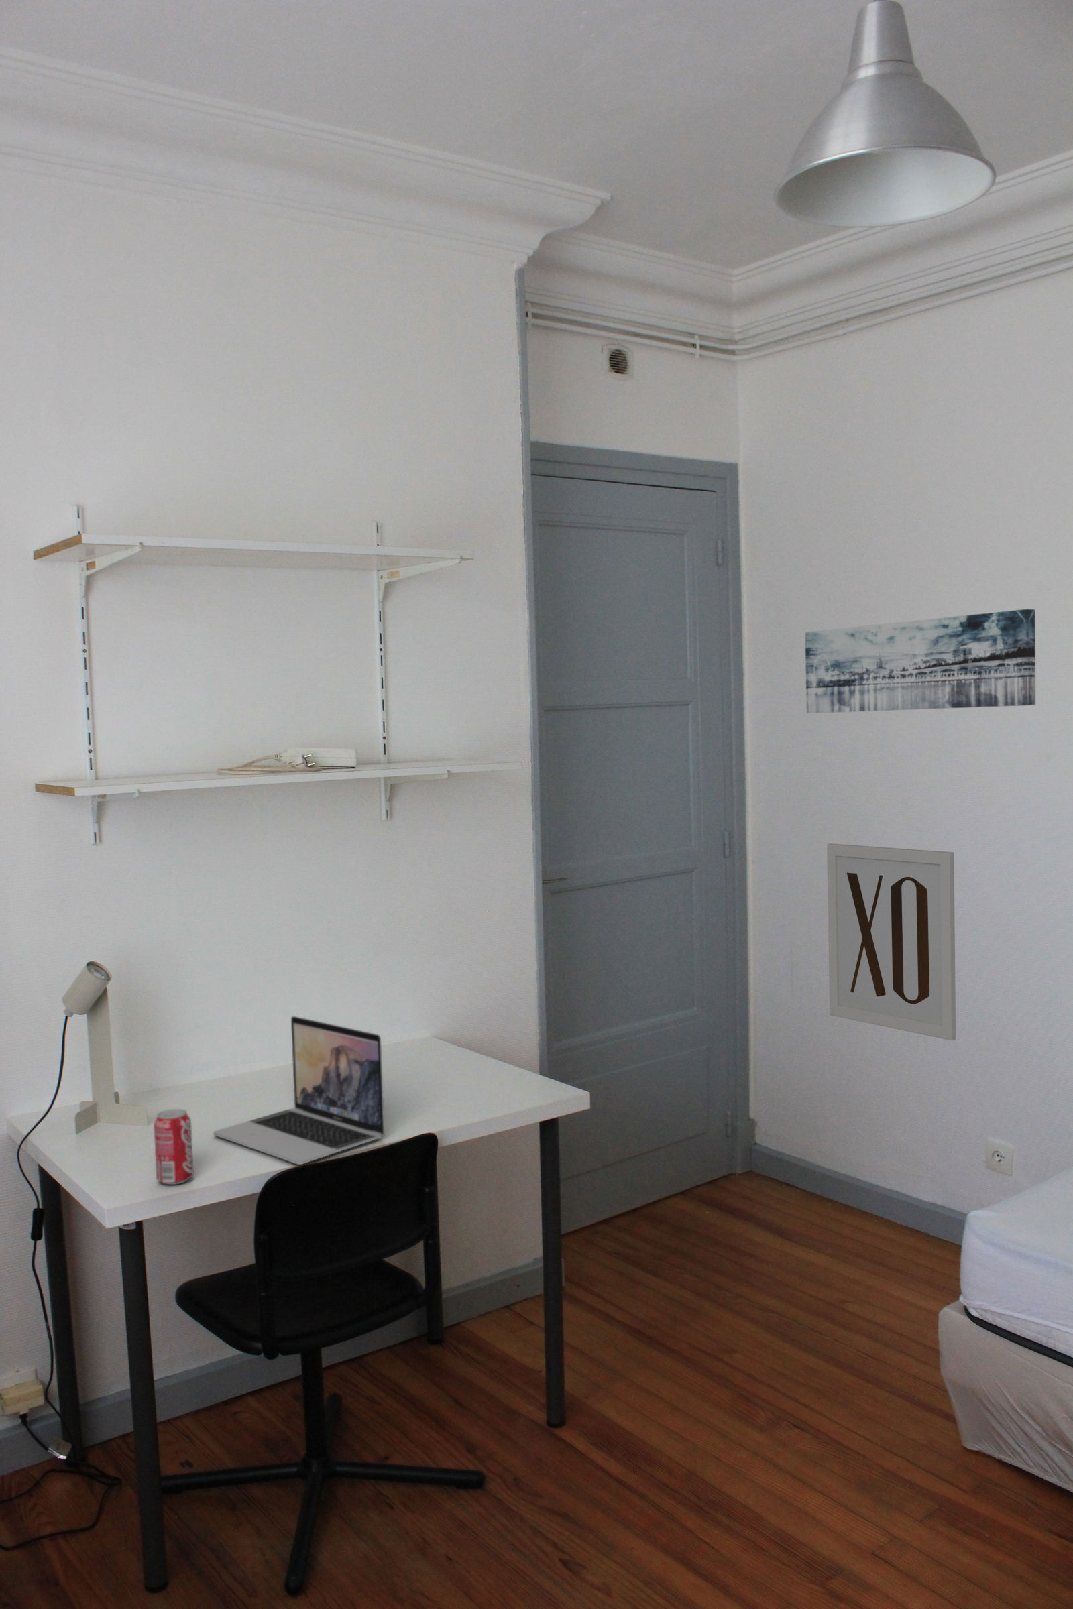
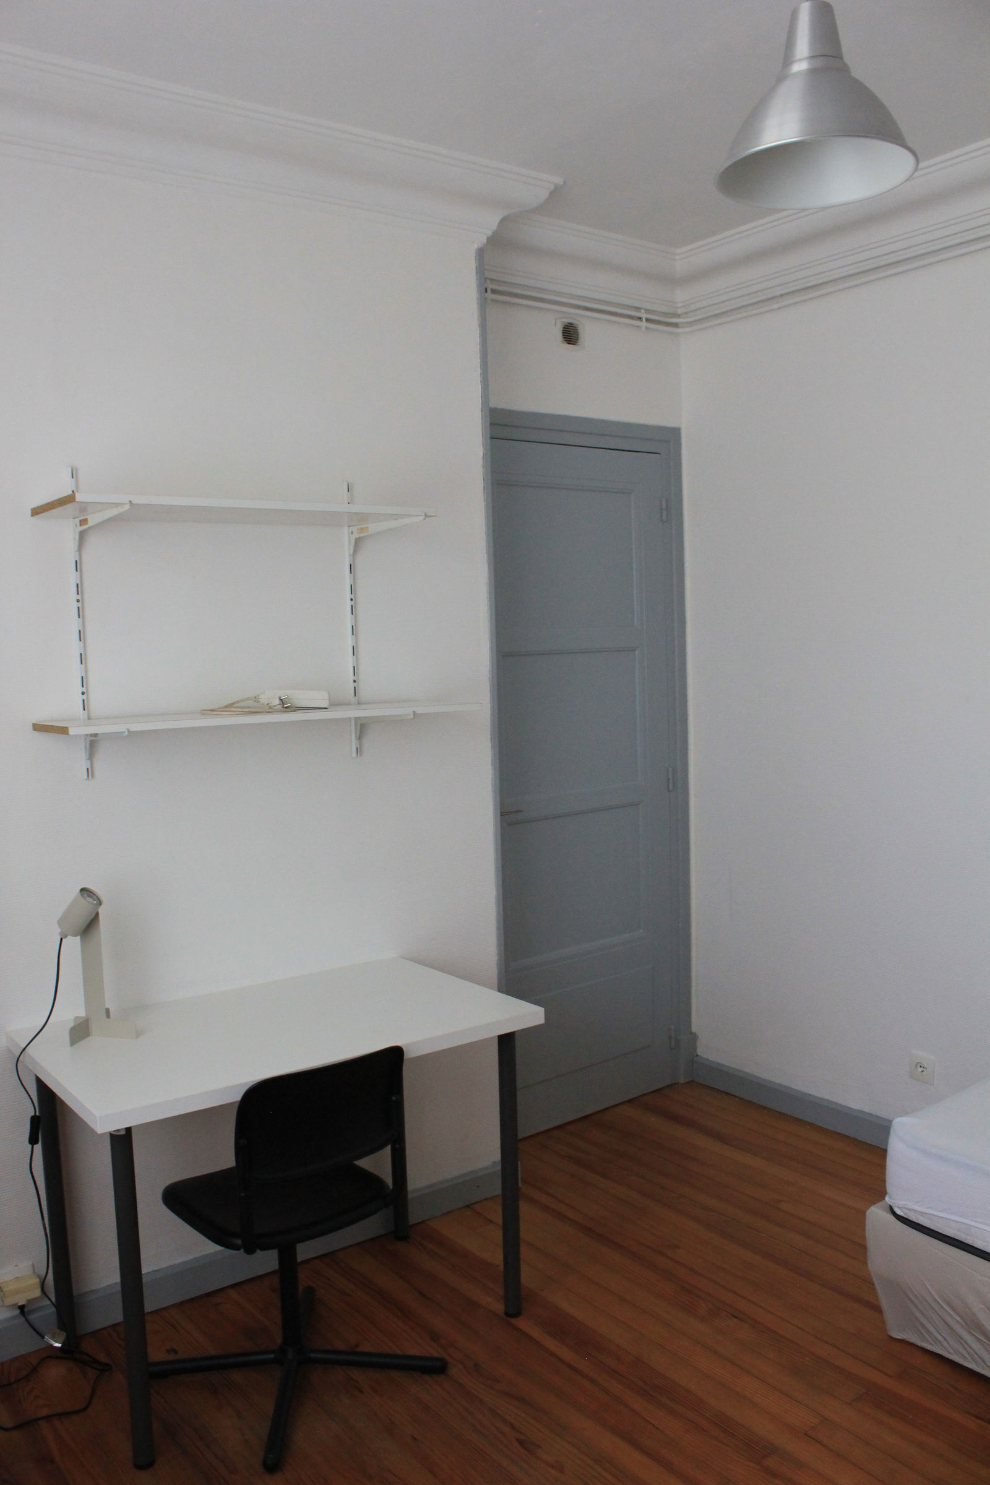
- wall art [805,608,1036,714]
- beverage can [153,1109,194,1185]
- laptop [213,1015,384,1165]
- wall art [826,843,957,1042]
